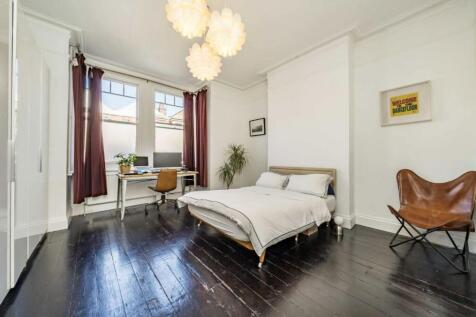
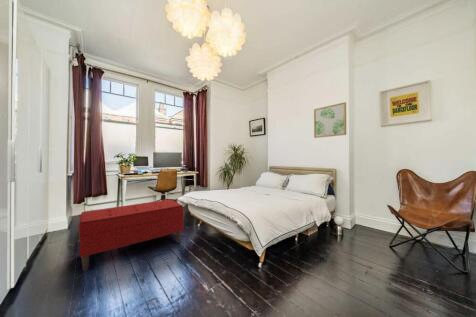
+ wall art [313,101,347,139]
+ bench [78,199,184,272]
